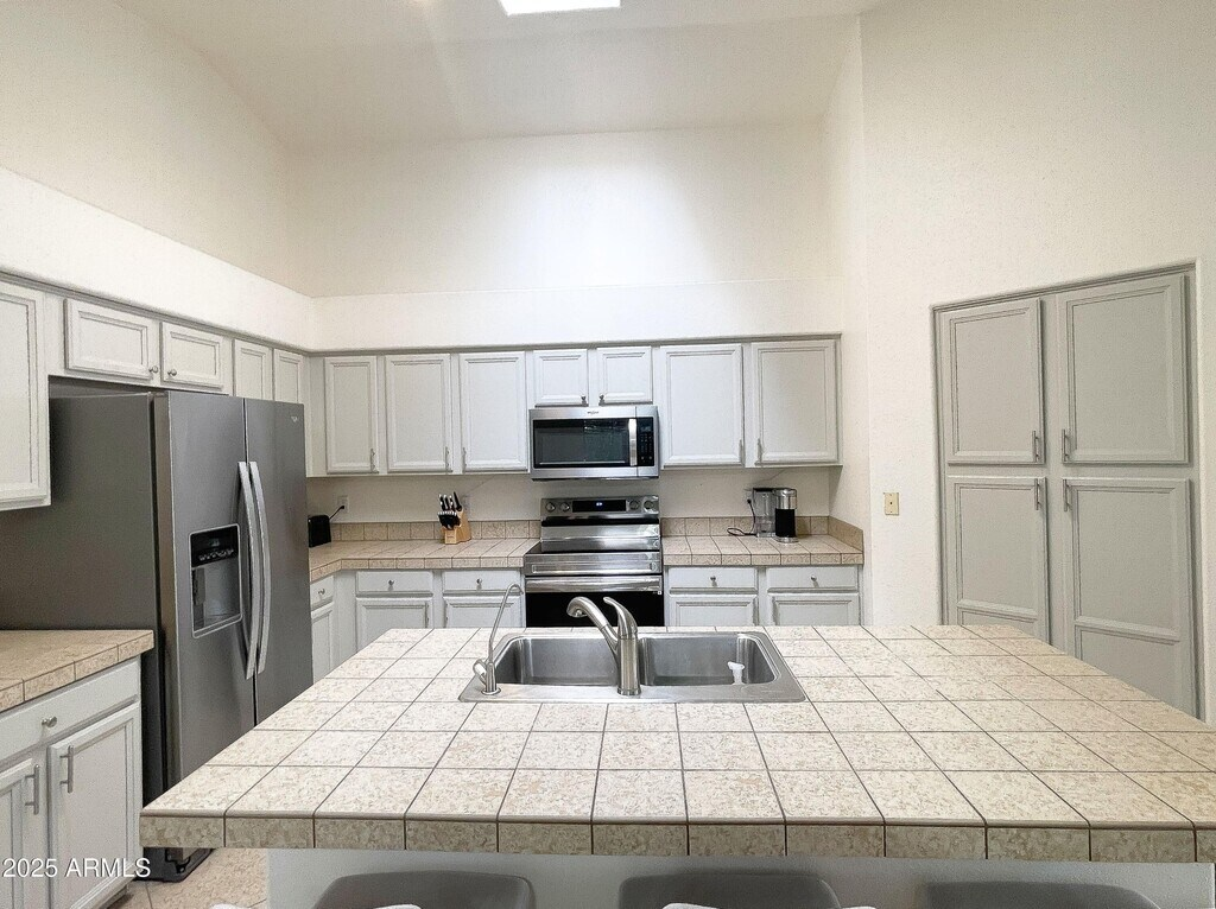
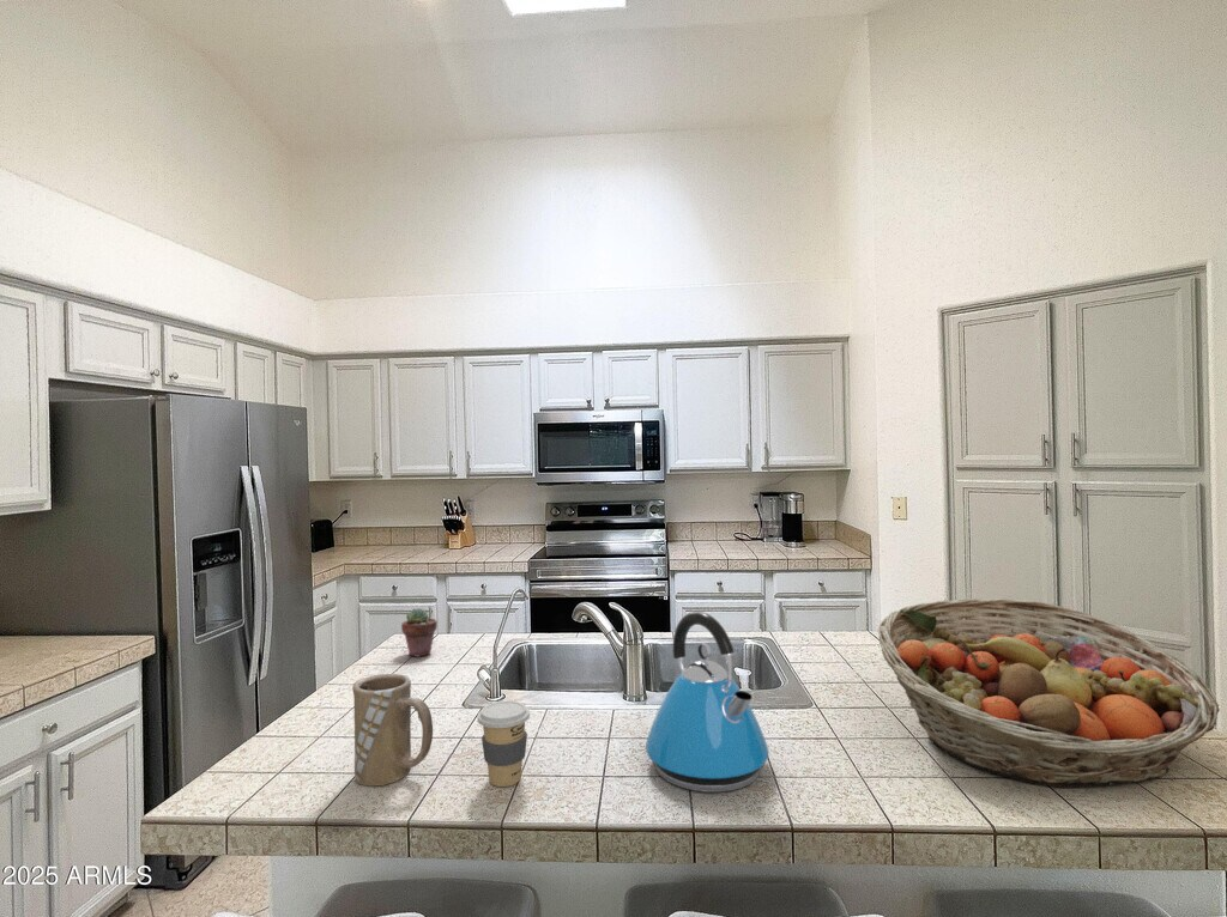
+ potted succulent [400,607,439,658]
+ mug [351,673,434,787]
+ fruit basket [877,597,1221,788]
+ kettle [645,611,770,794]
+ coffee cup [476,700,531,788]
